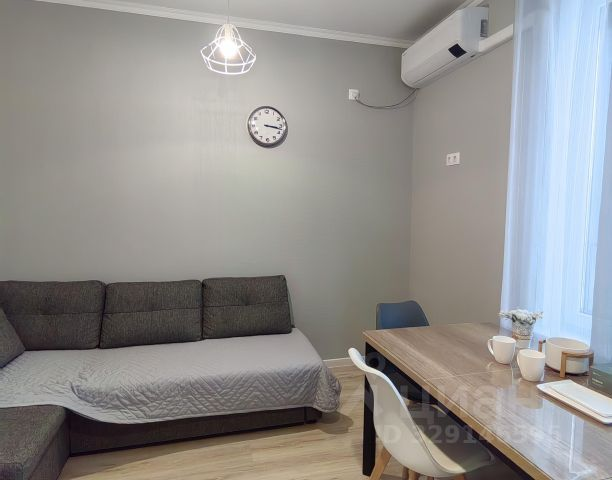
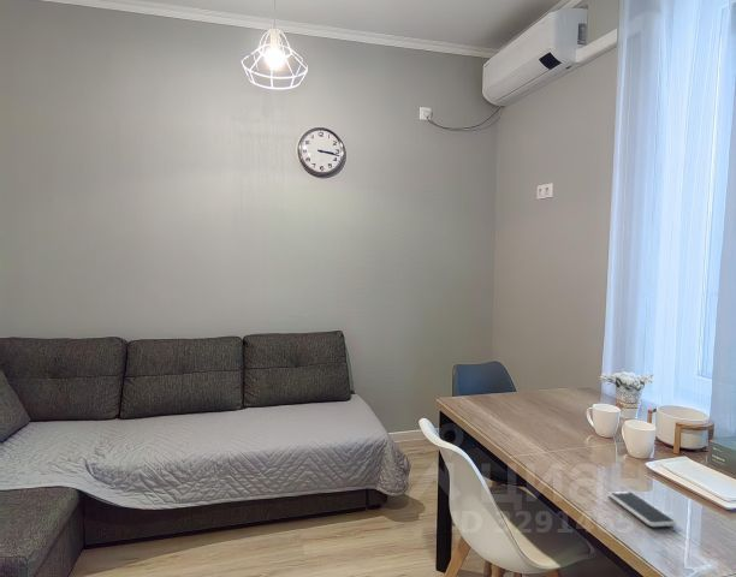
+ smartphone [607,490,677,528]
